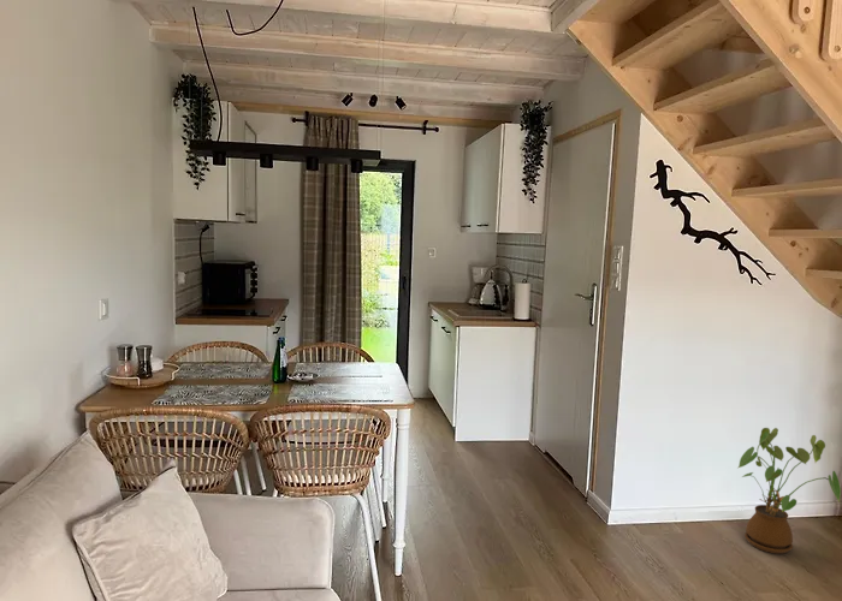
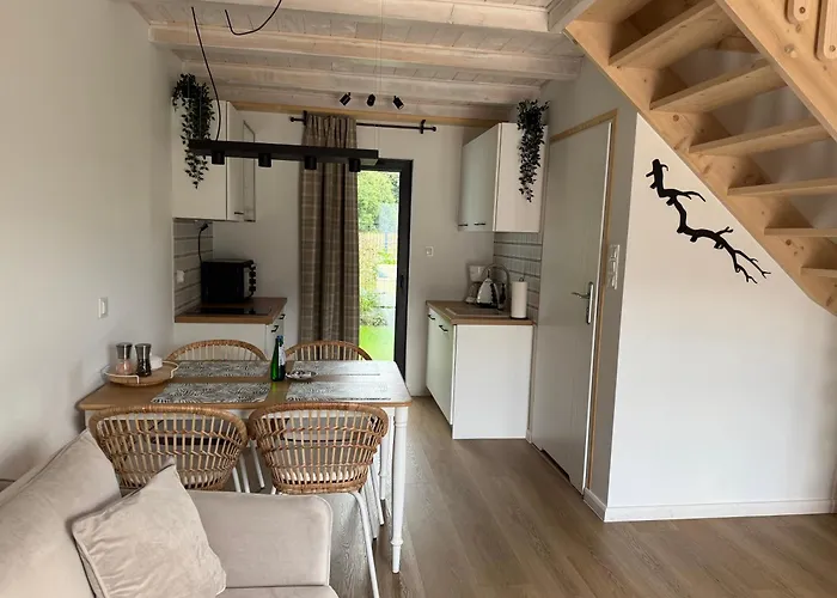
- house plant [737,427,842,555]
